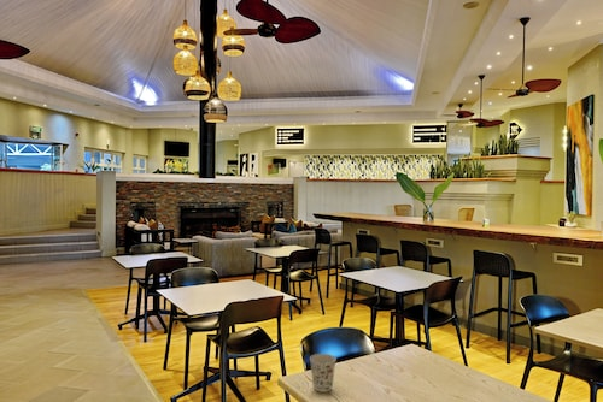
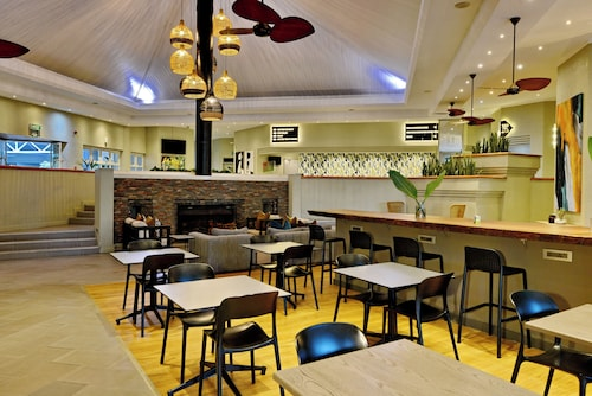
- cup [309,353,338,394]
